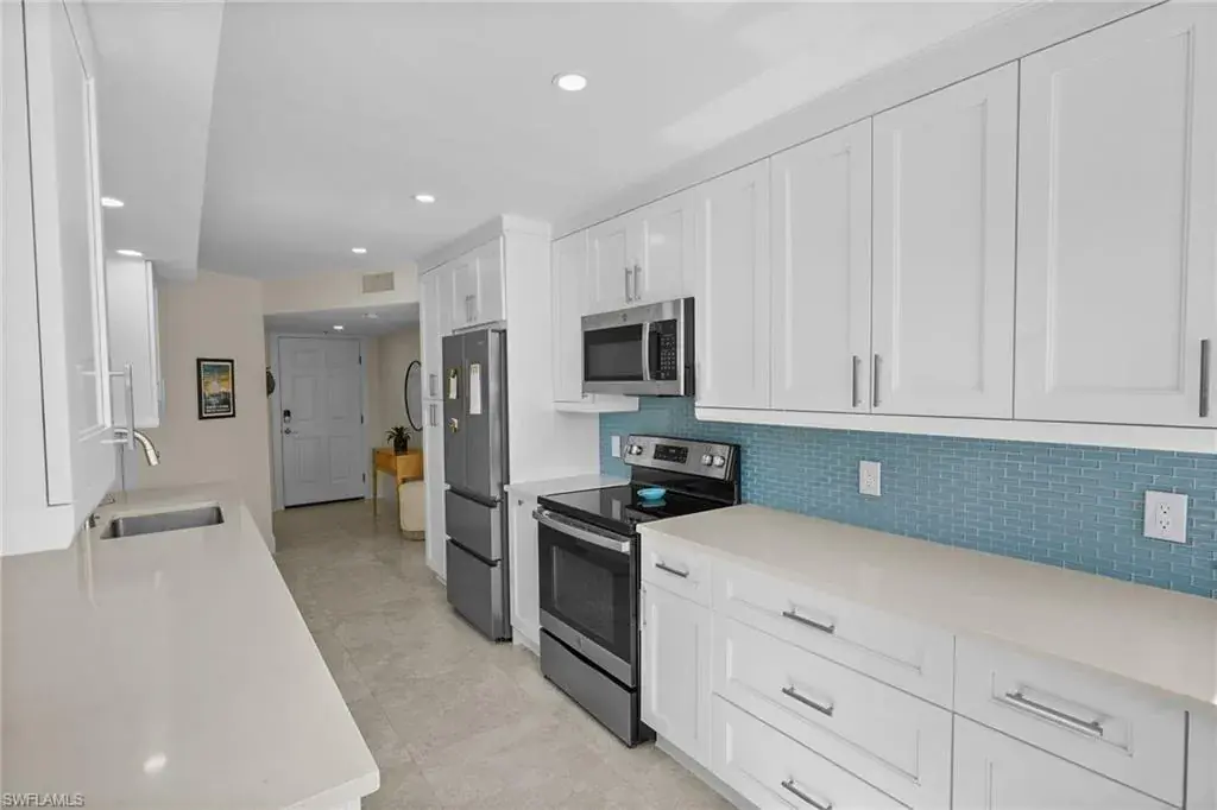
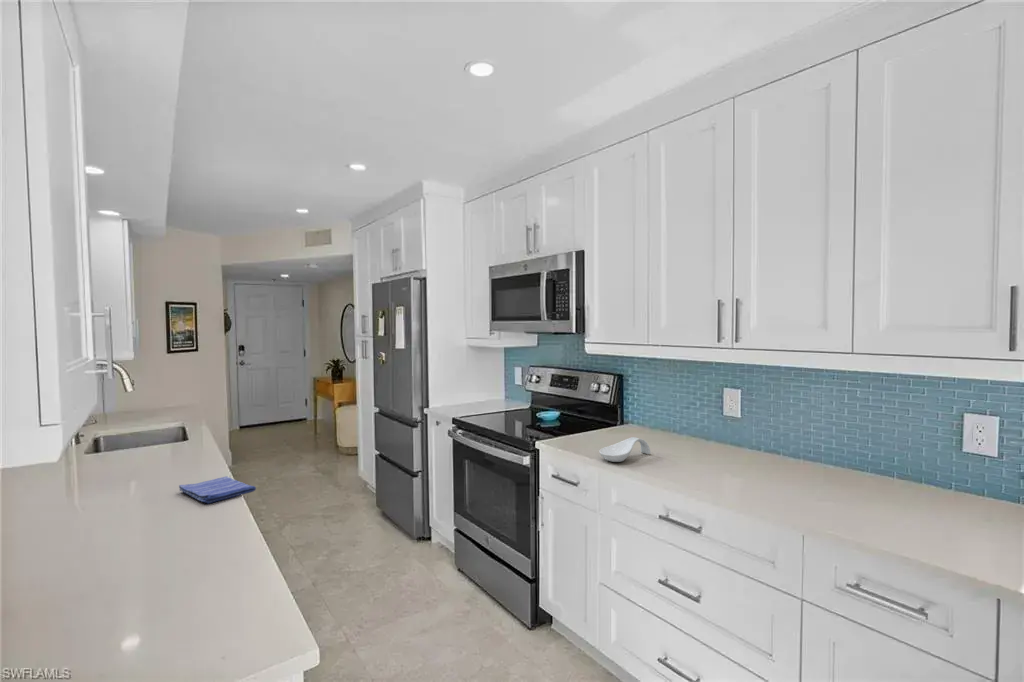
+ spoon rest [598,436,651,463]
+ dish towel [178,475,257,504]
